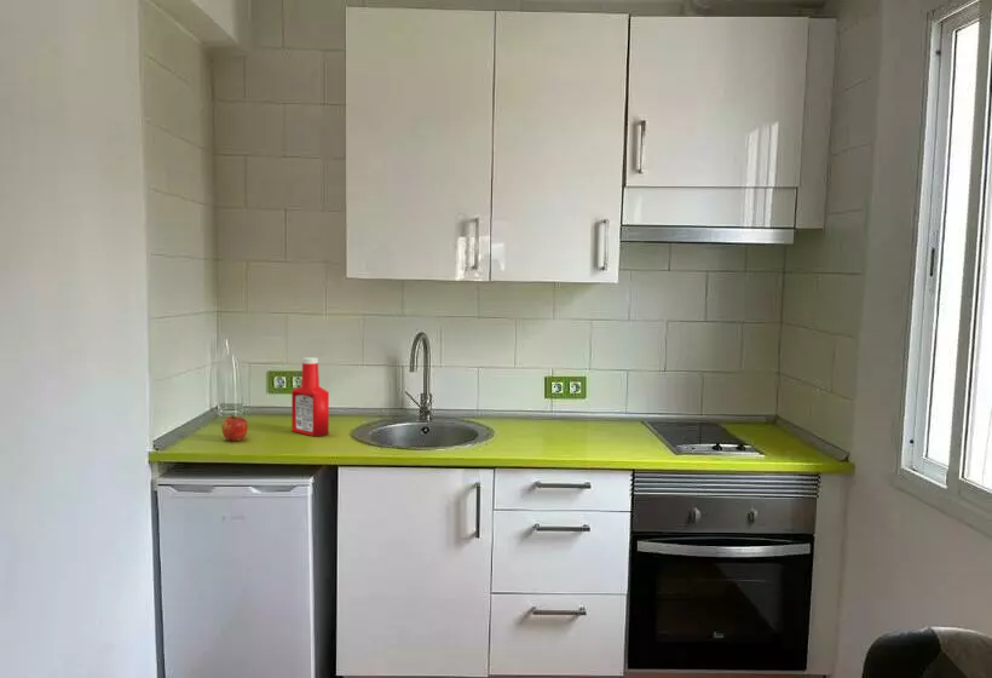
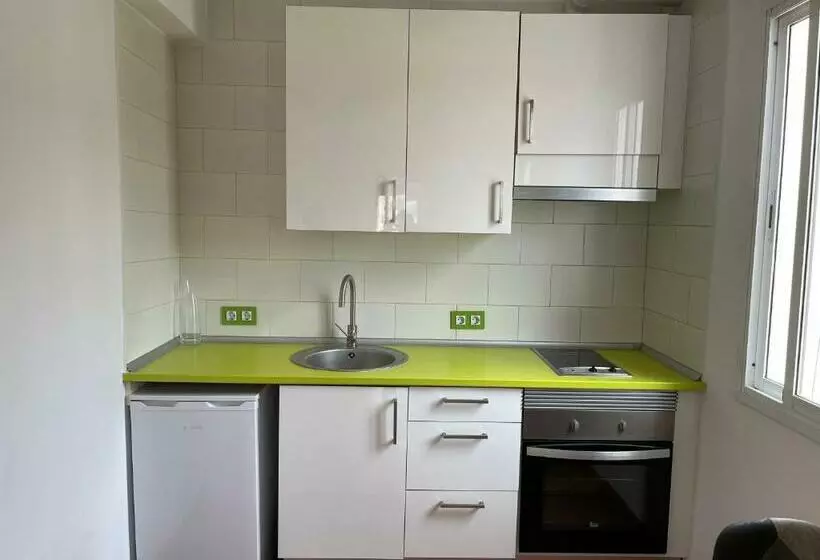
- apple [221,414,249,442]
- soap bottle [290,356,330,437]
